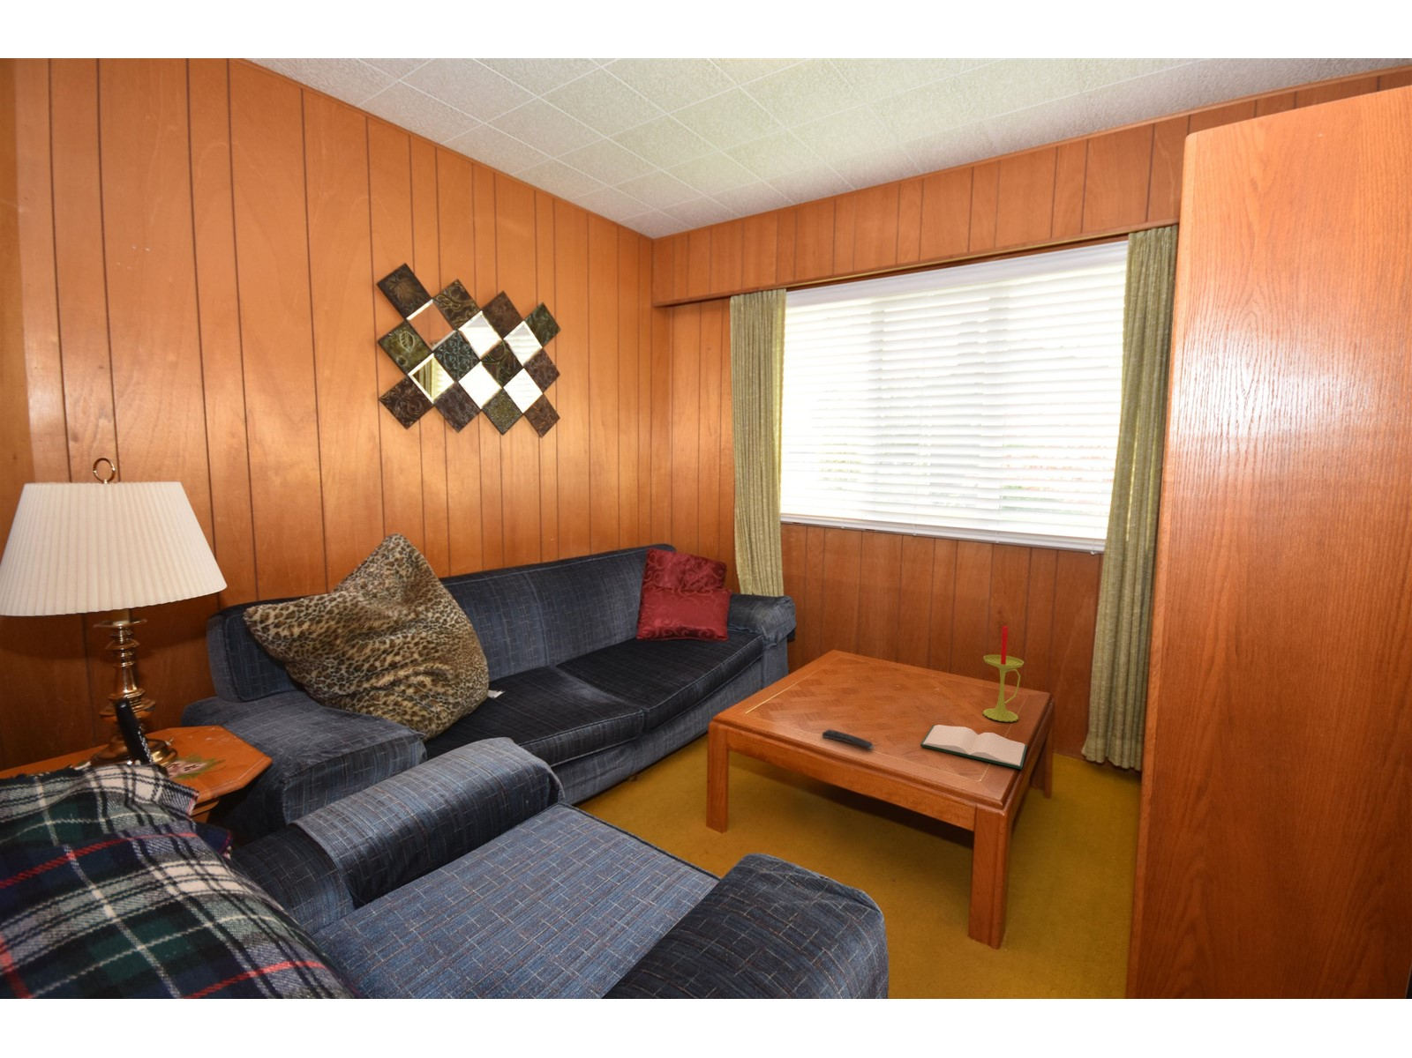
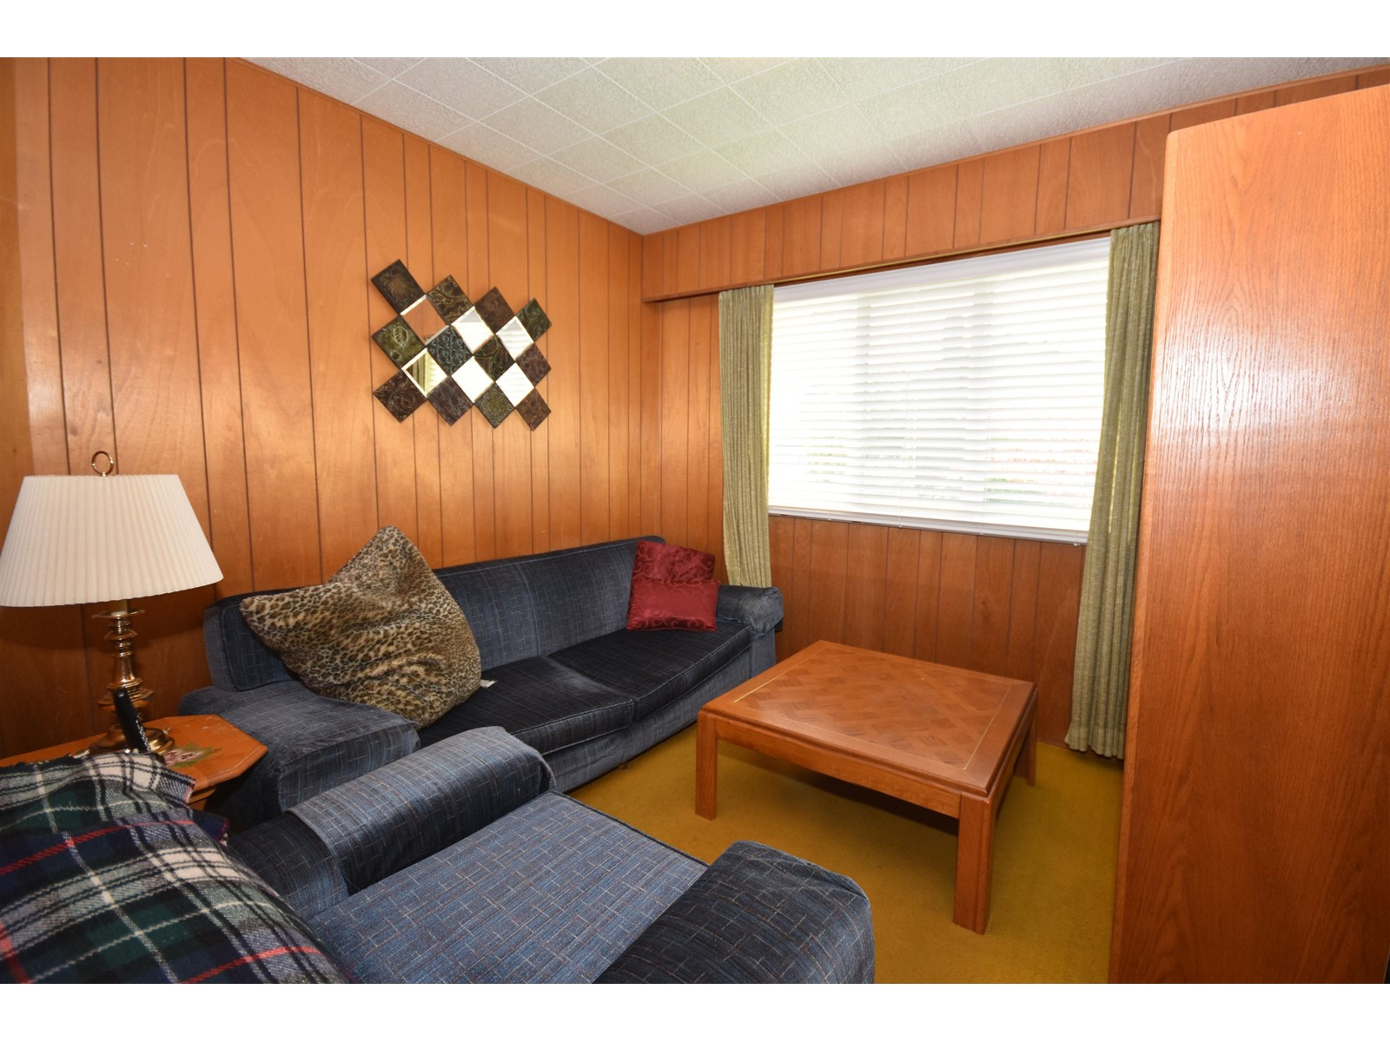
- candle [982,625,1025,723]
- hardback book [919,723,1028,770]
- remote control [821,728,875,750]
